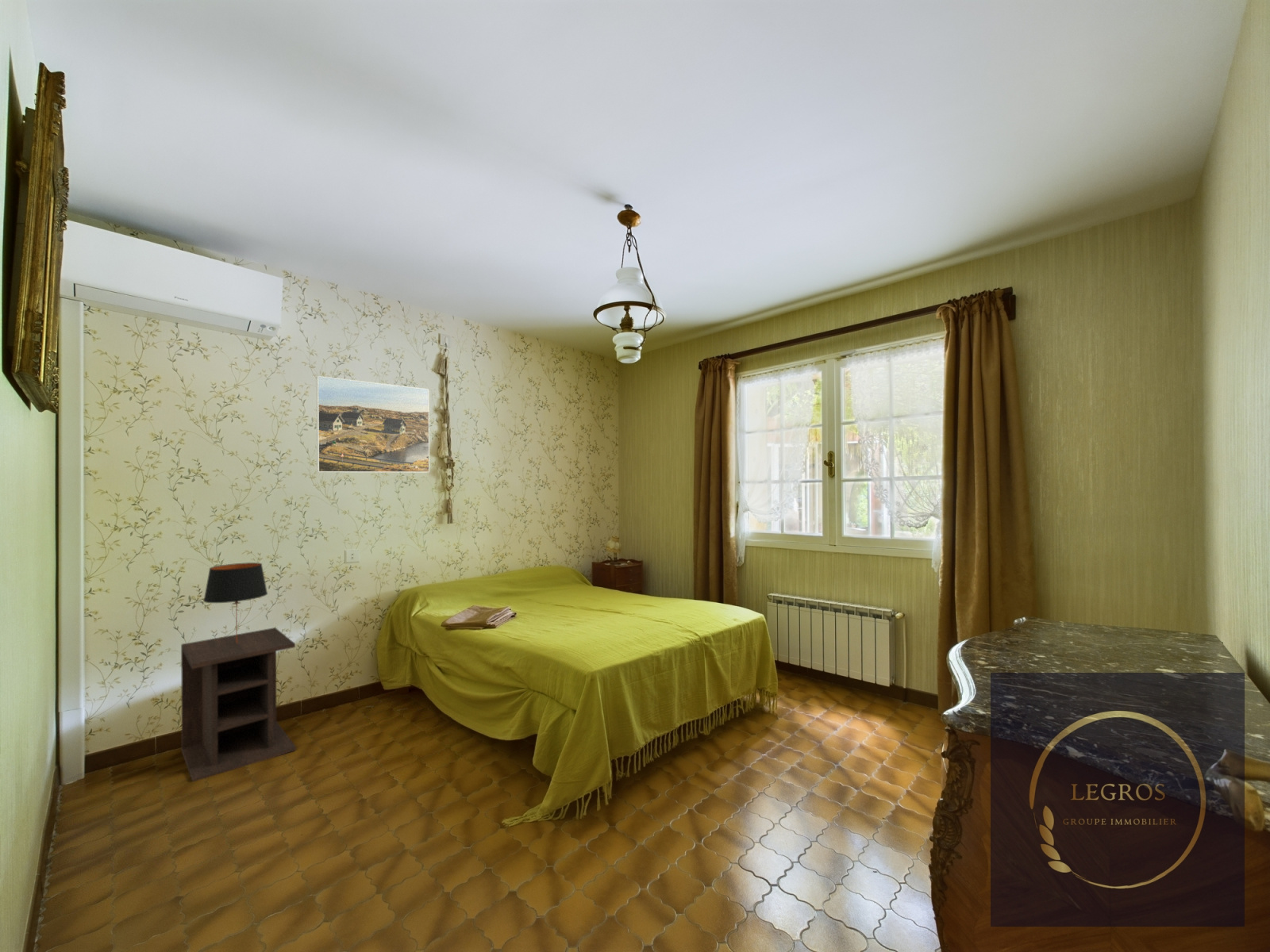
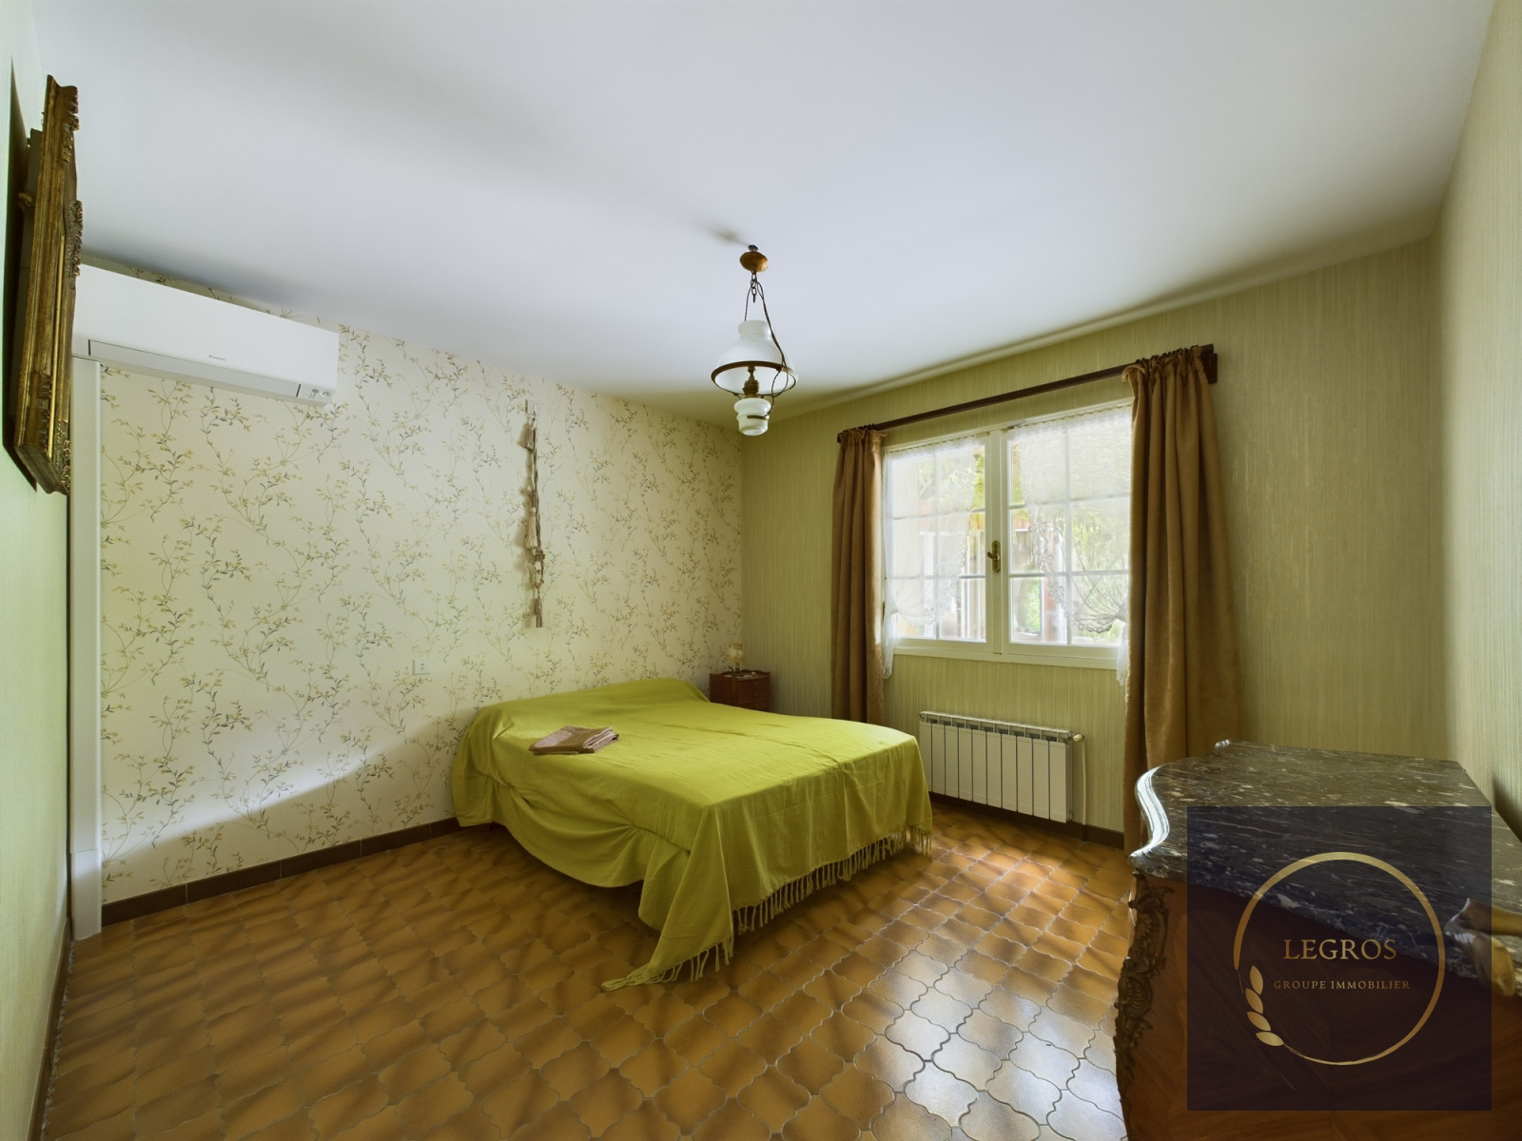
- table lamp [202,562,268,635]
- nightstand [180,627,297,782]
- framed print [316,375,430,474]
